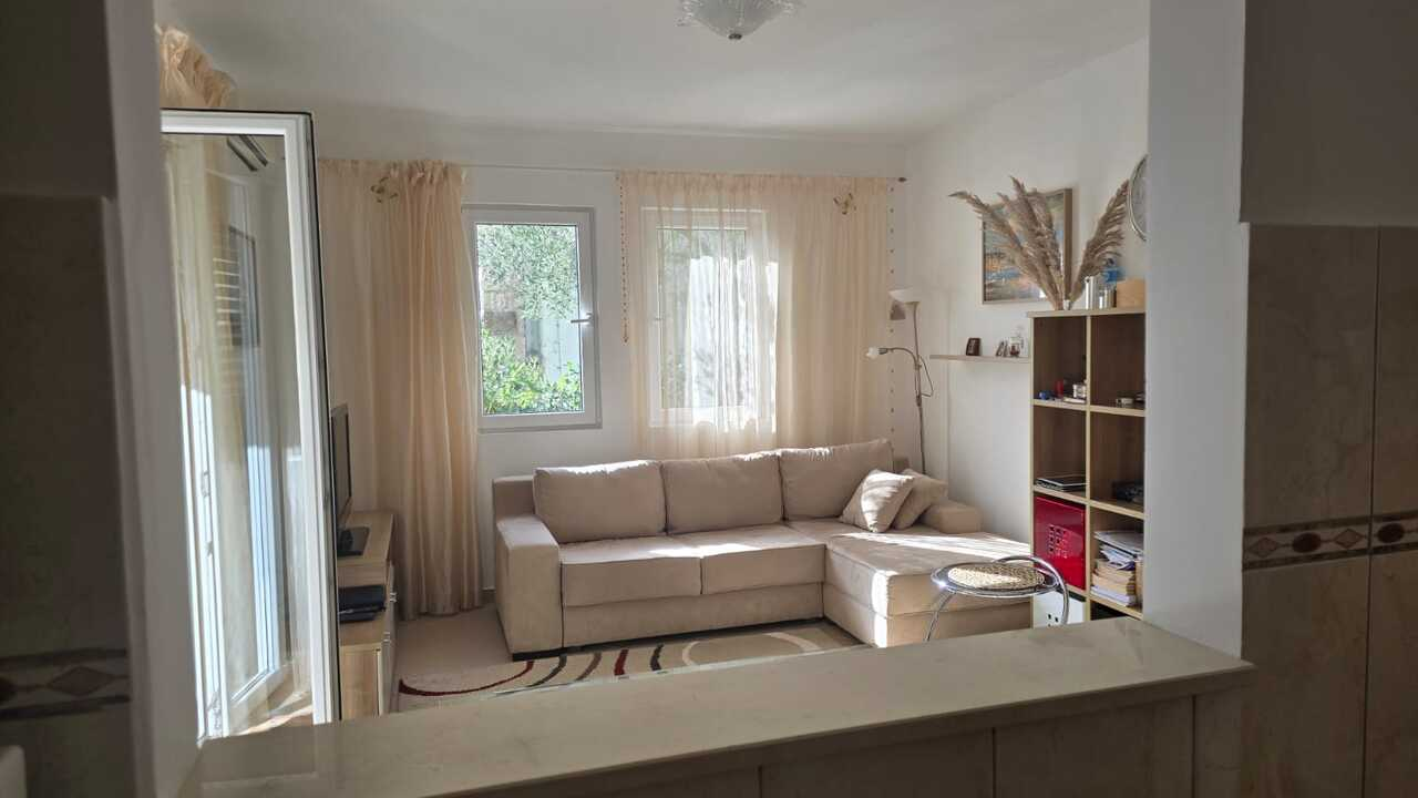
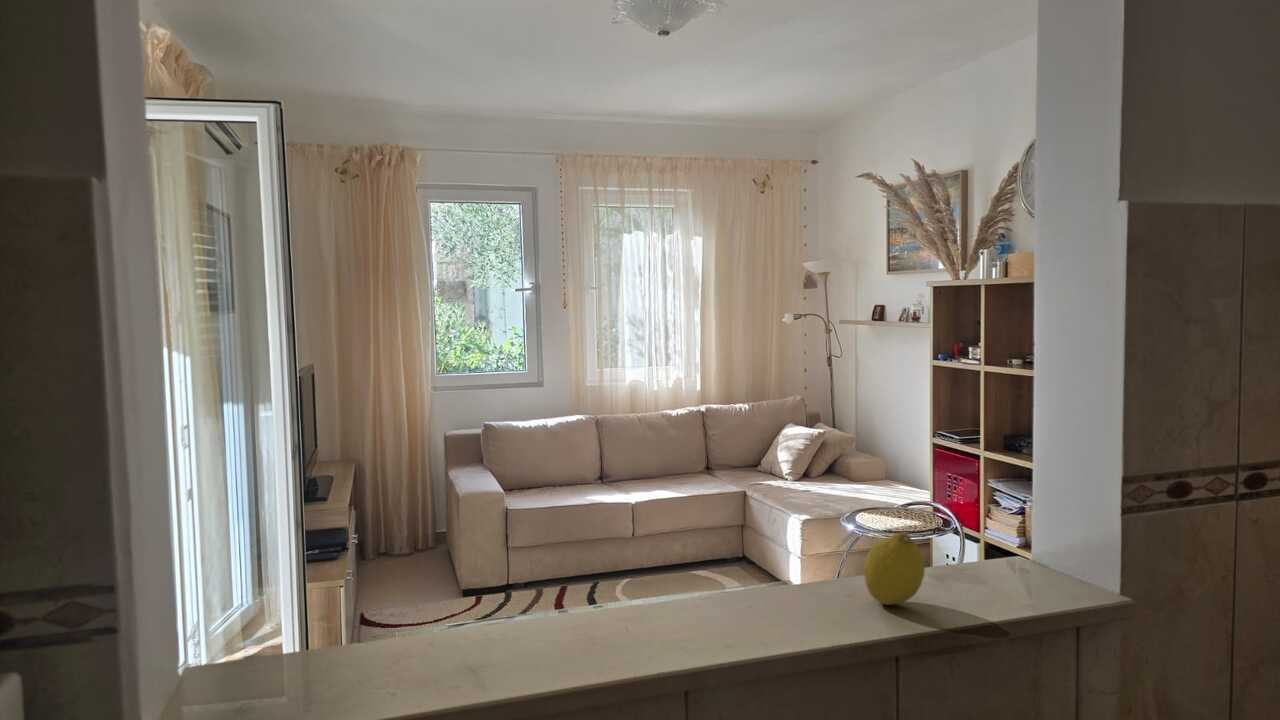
+ fruit [863,531,926,606]
